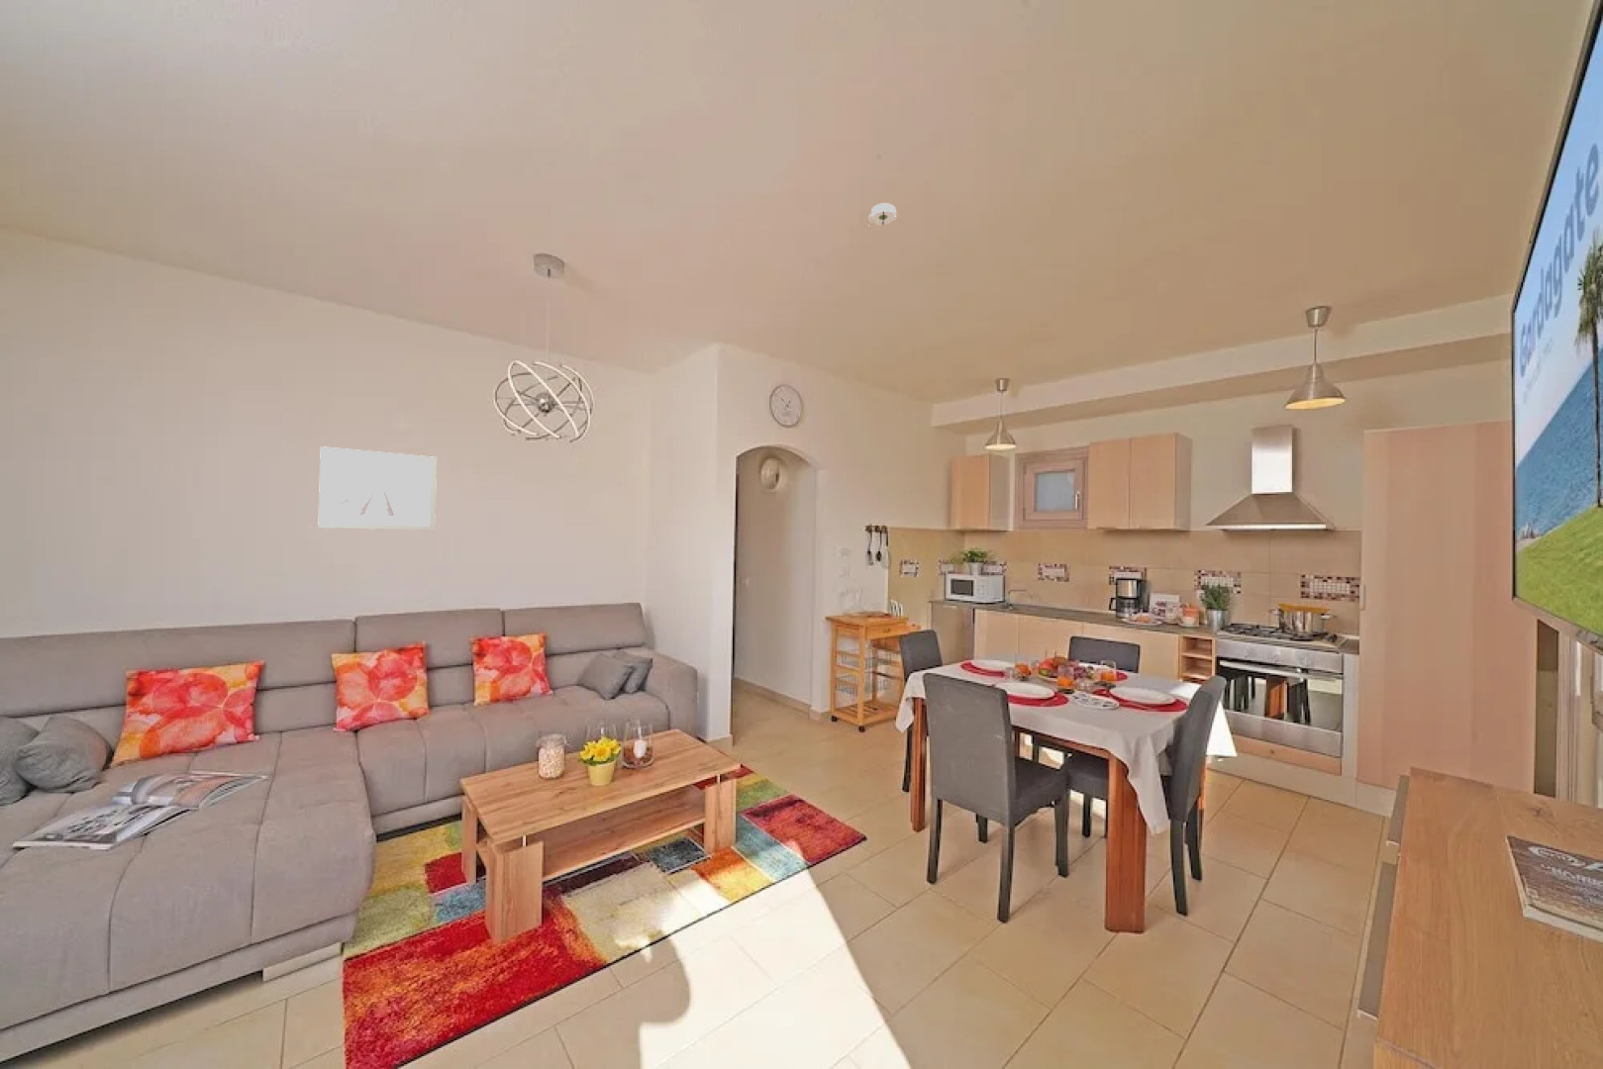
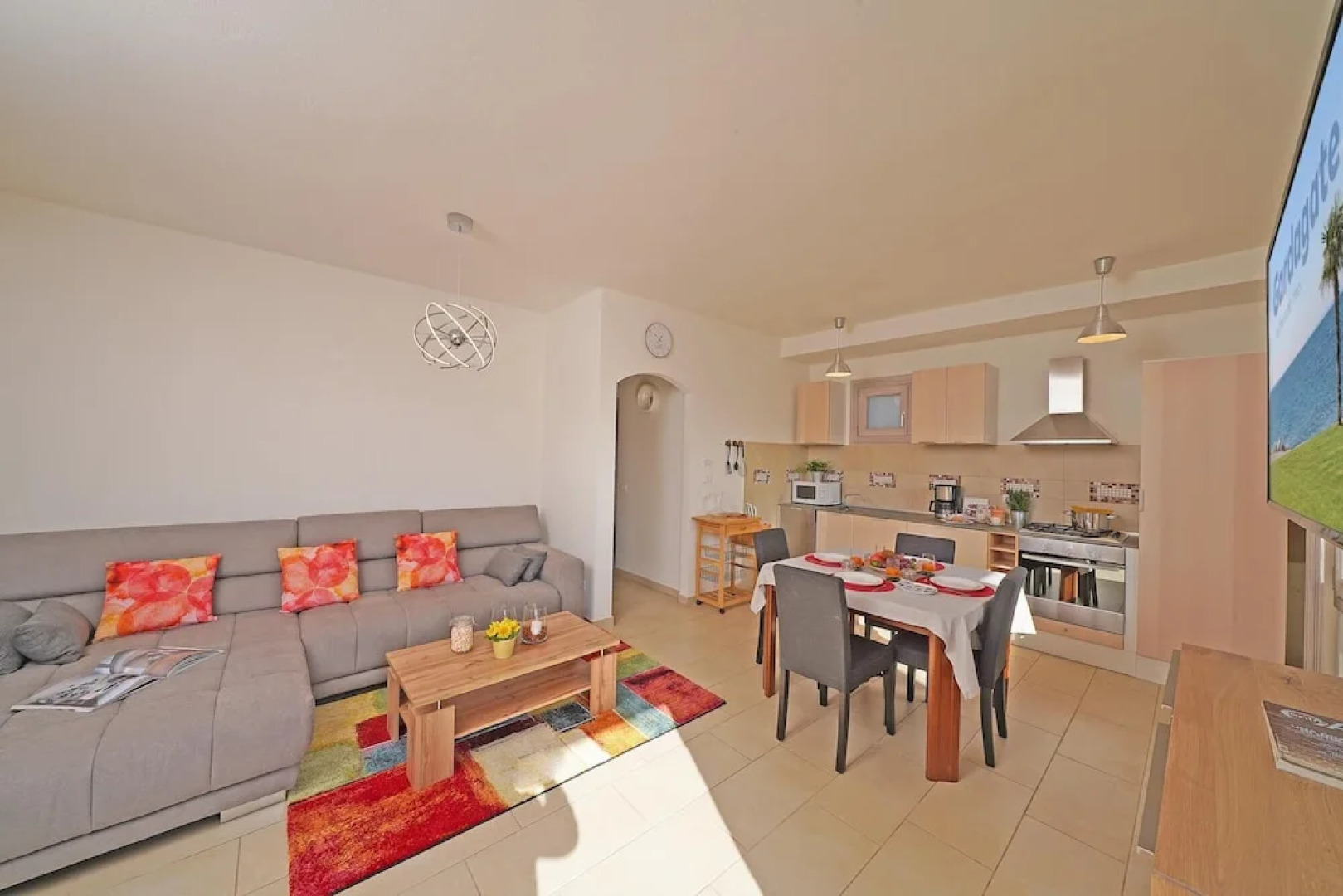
- smoke detector [867,202,899,227]
- wall art [316,445,438,532]
